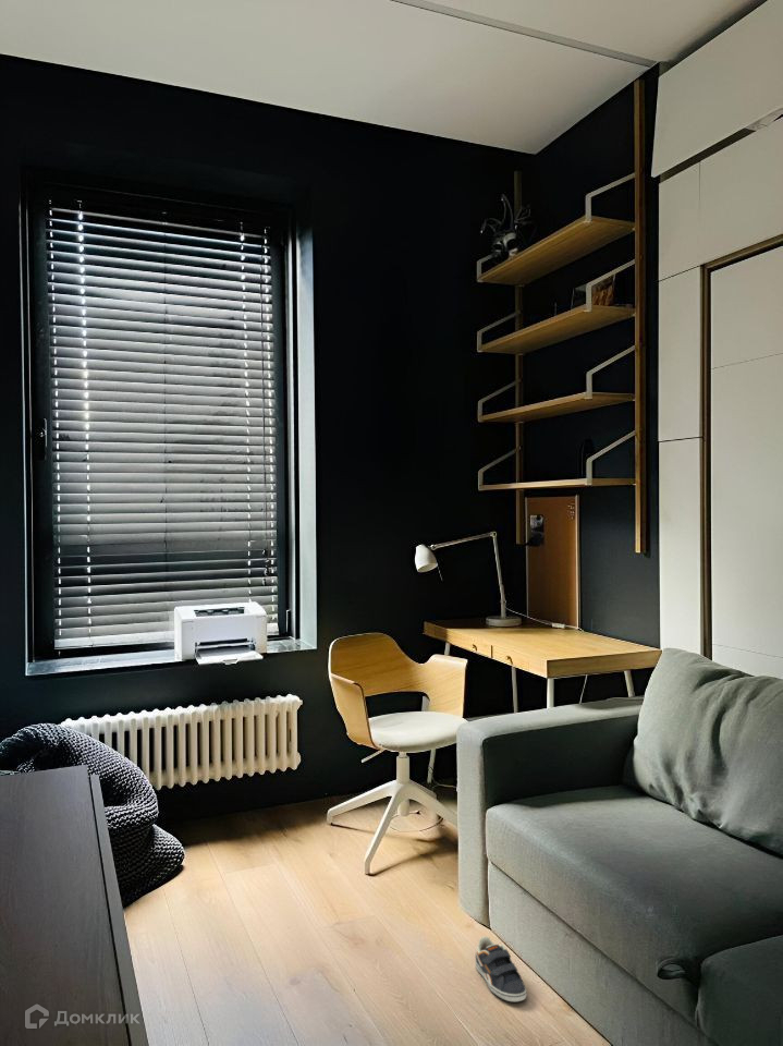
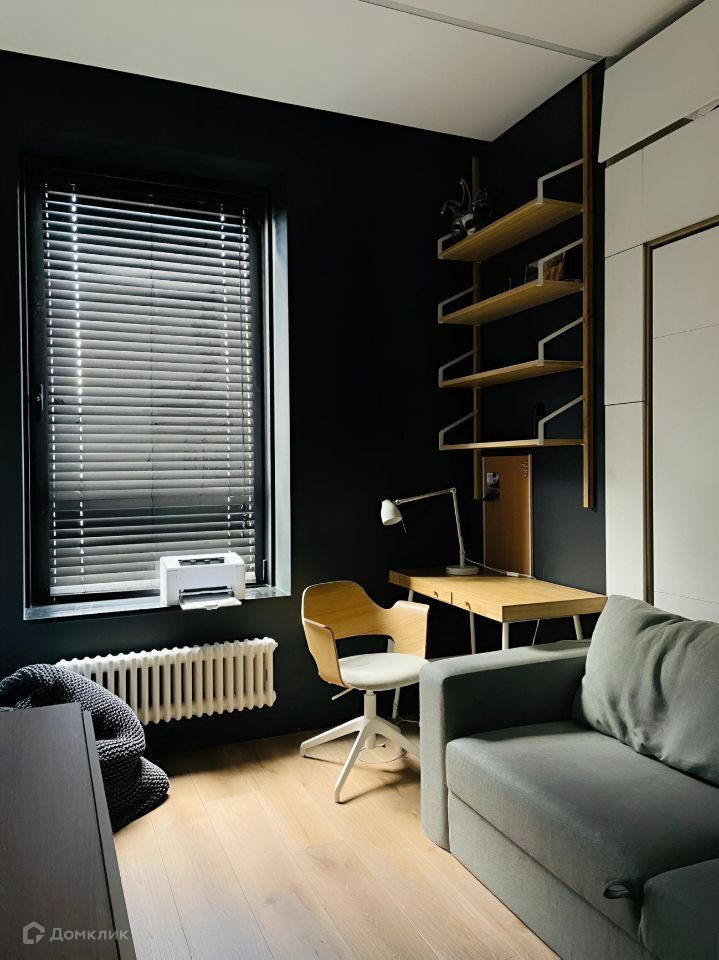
- sneaker [475,935,528,1002]
